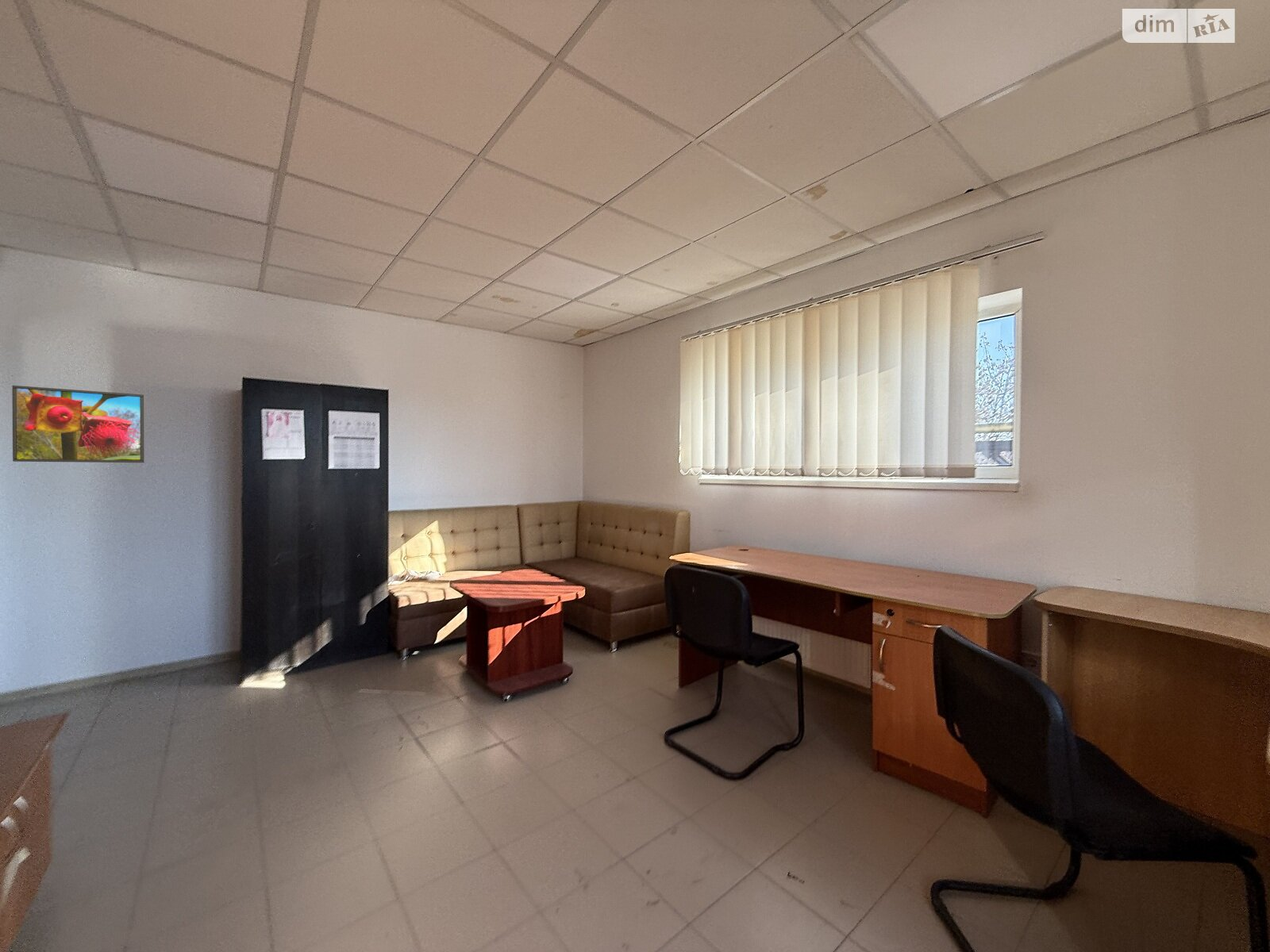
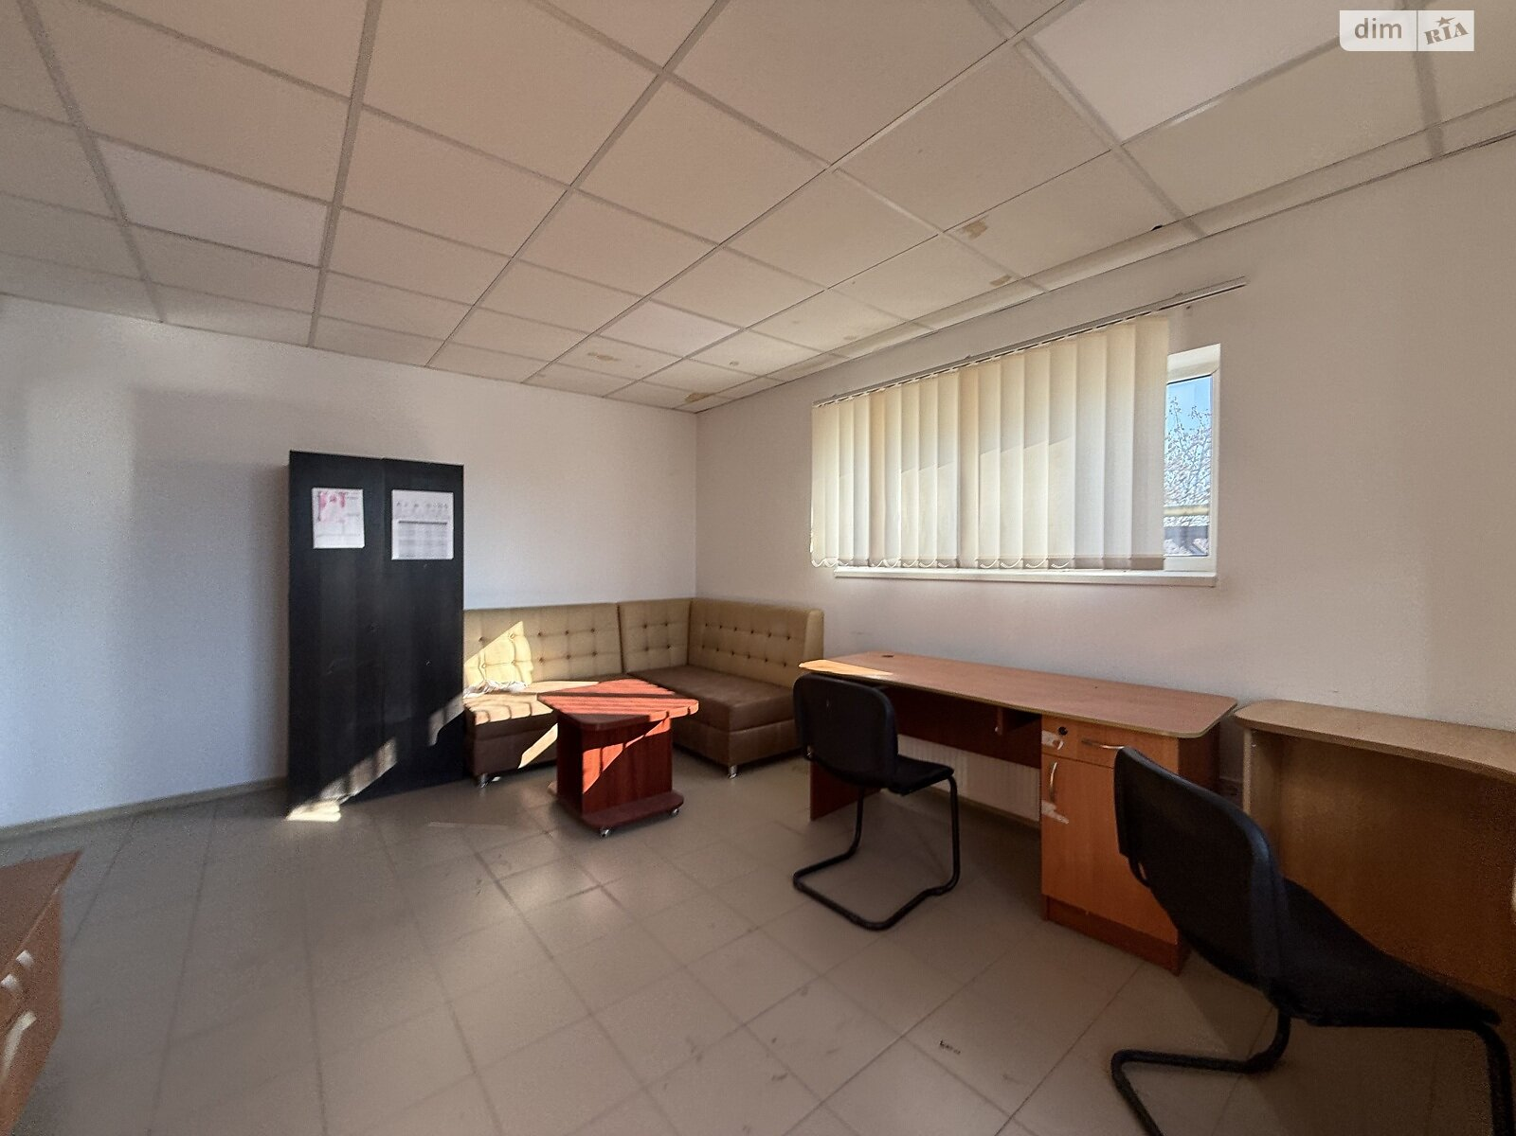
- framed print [11,385,145,463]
